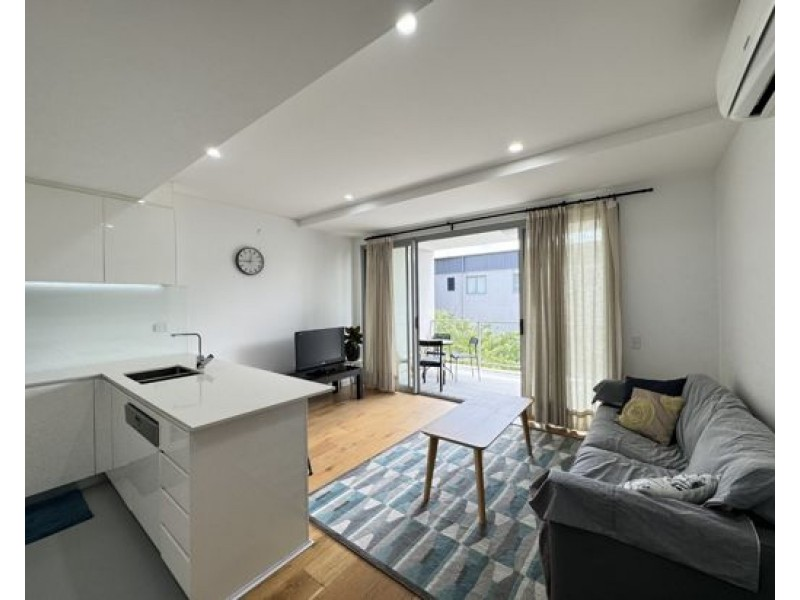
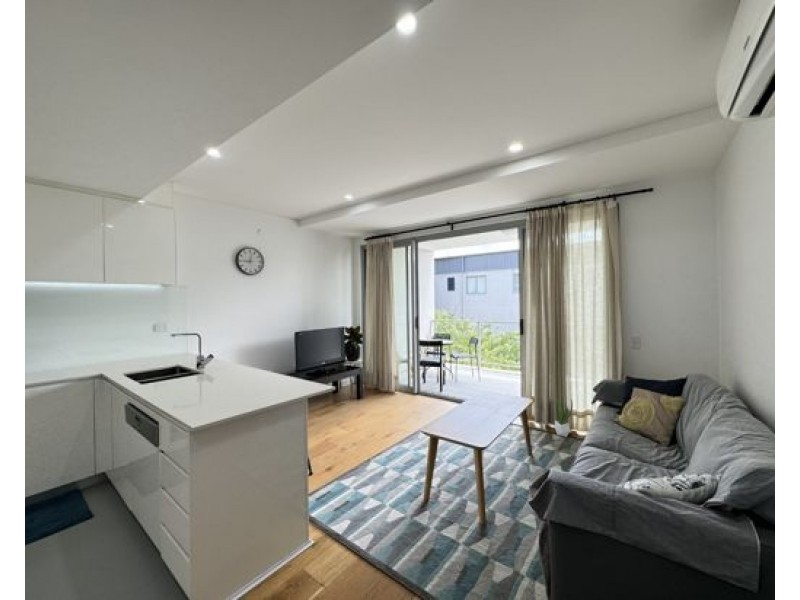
+ potted plant [553,397,573,438]
